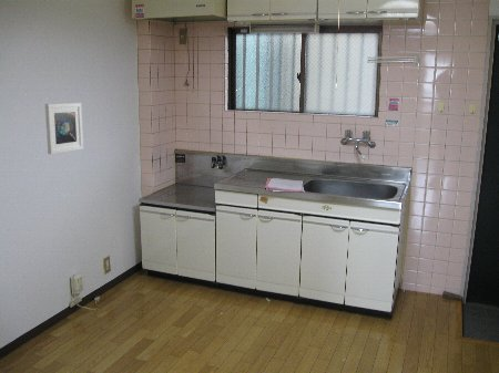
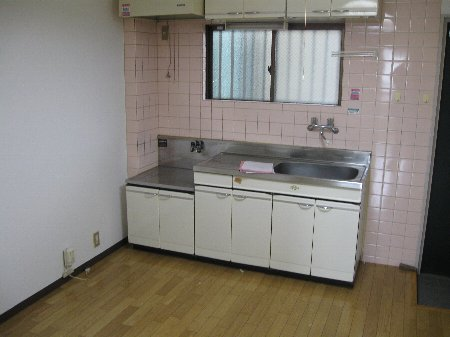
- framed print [44,102,84,155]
